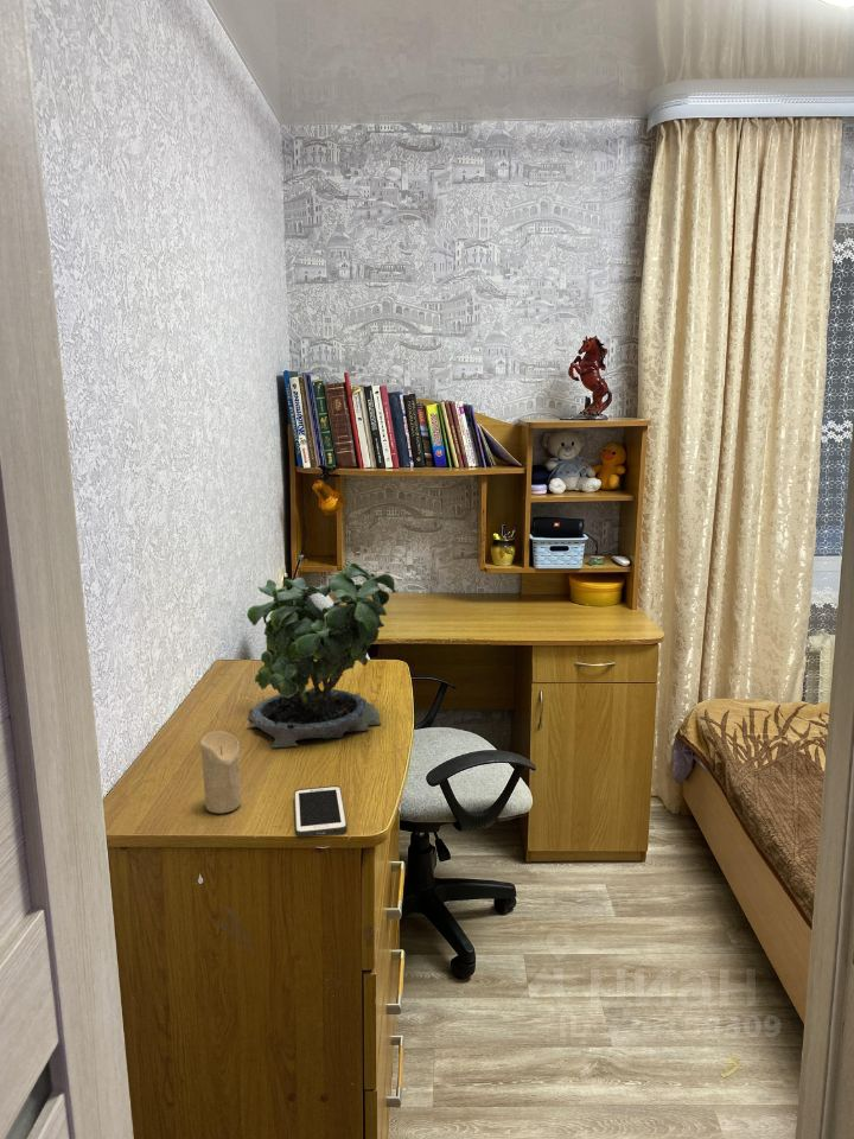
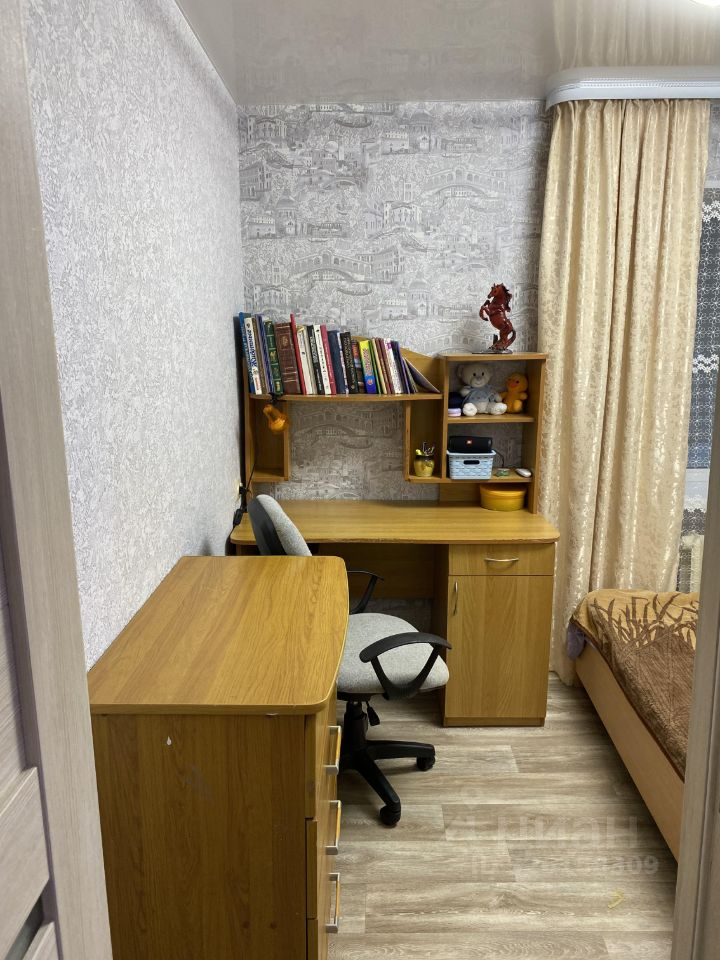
- cell phone [293,784,348,838]
- potted plant [246,554,397,749]
- candle [199,730,242,814]
